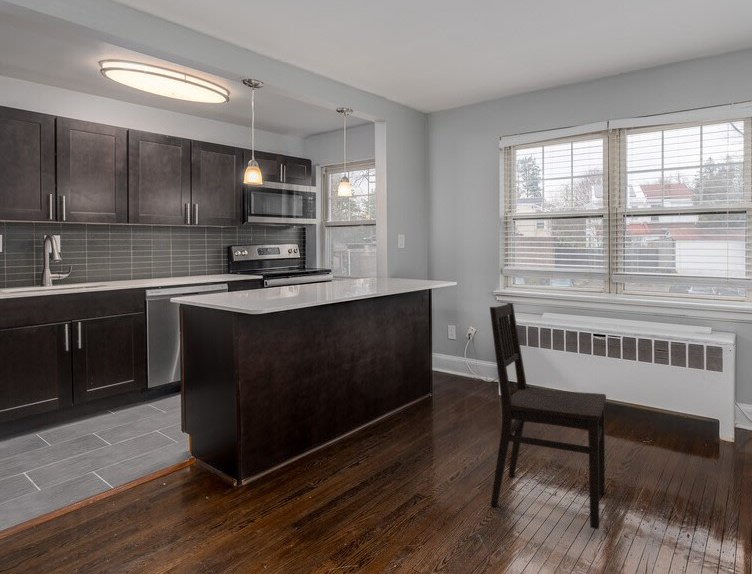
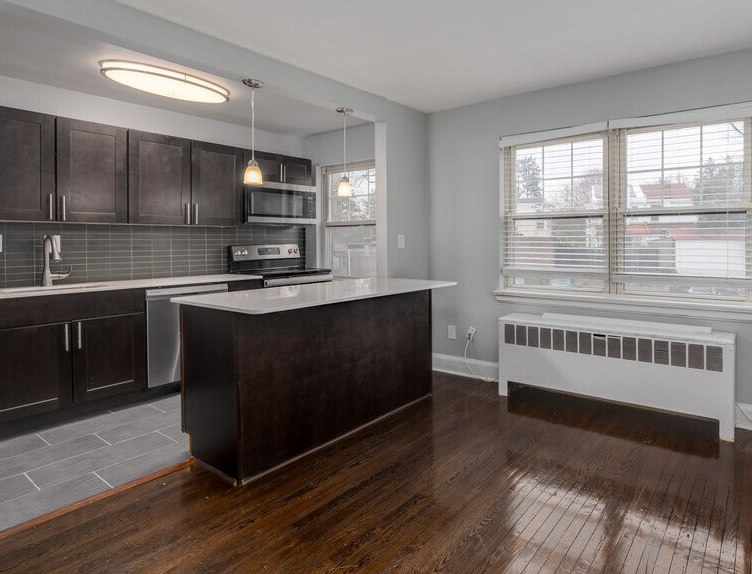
- dining chair [489,302,607,531]
